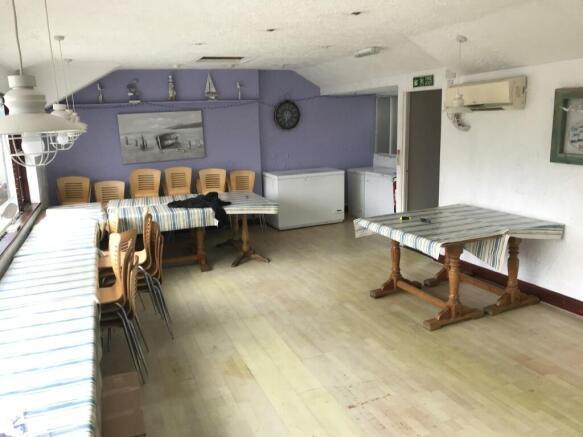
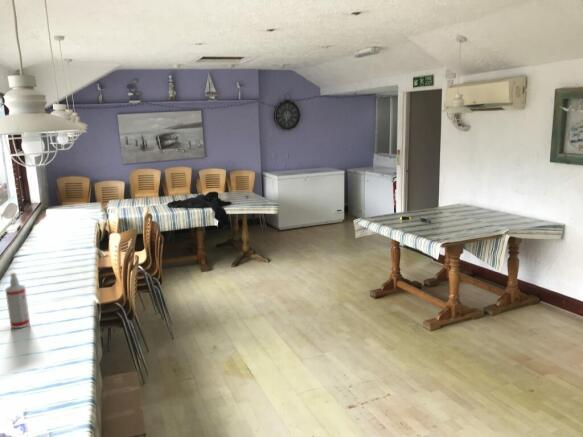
+ spray bottle [4,272,31,329]
